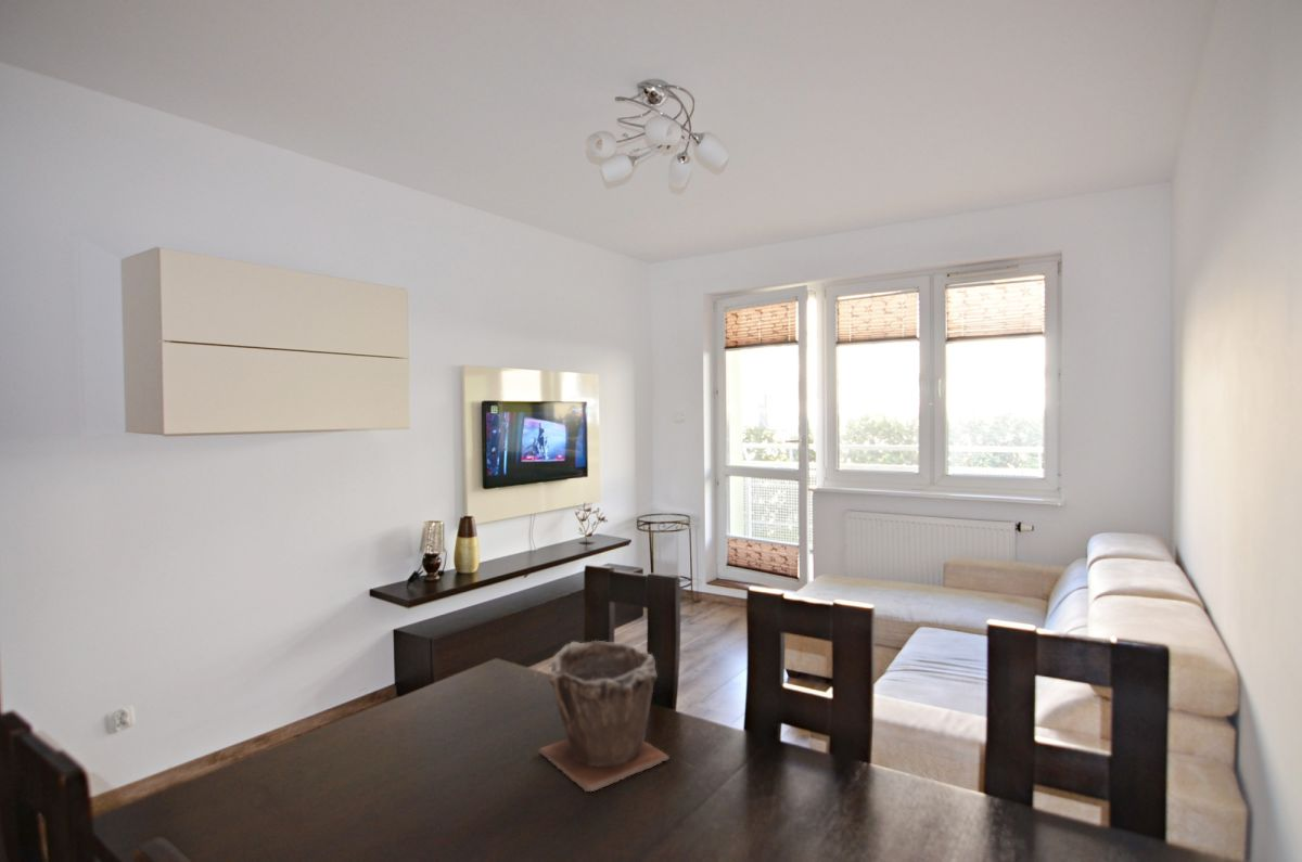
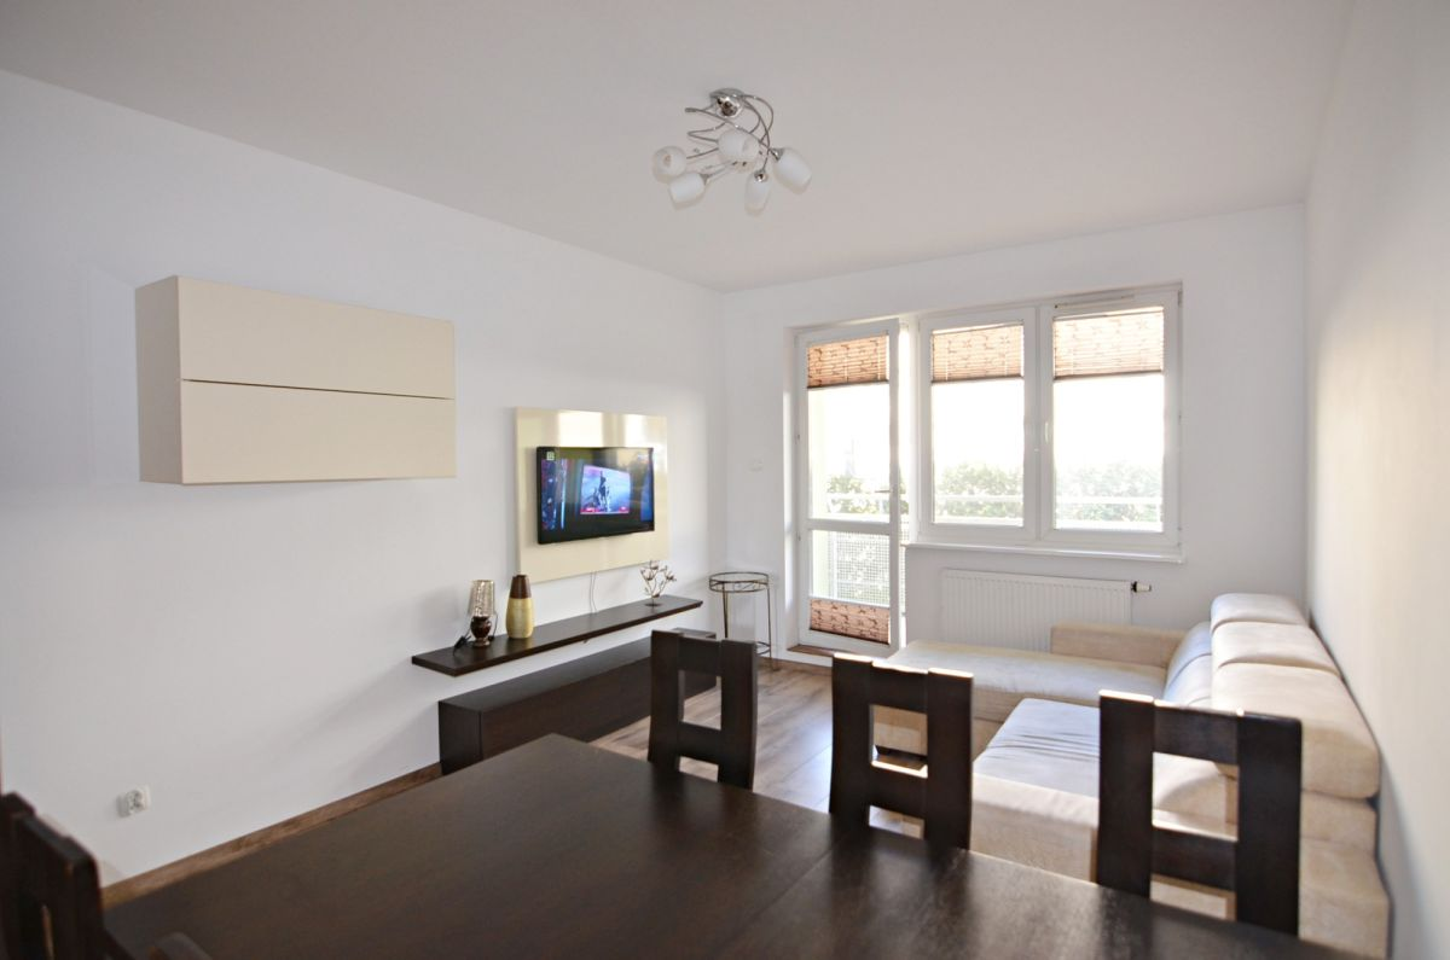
- plant pot [537,640,671,793]
